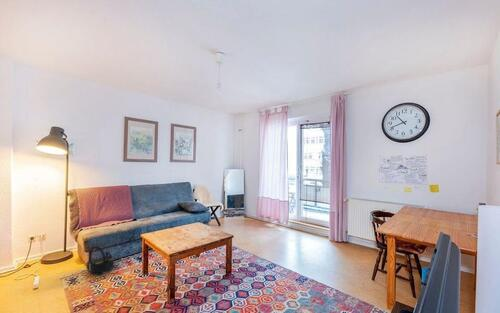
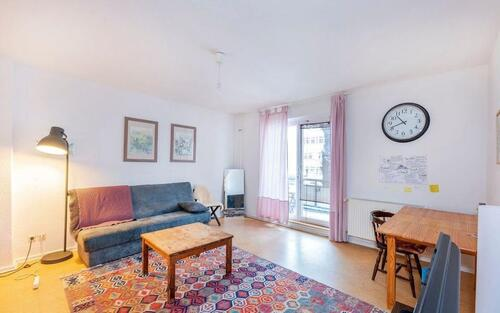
- backpack [86,246,115,275]
